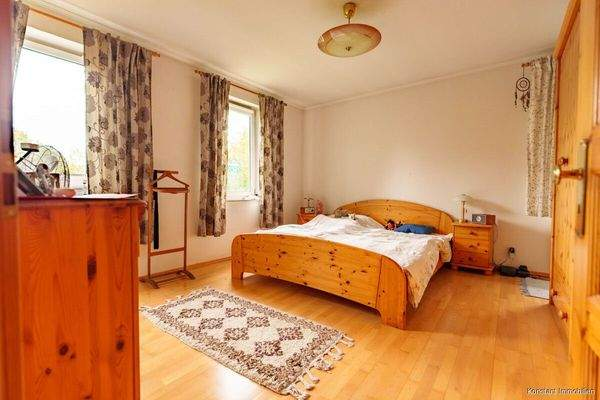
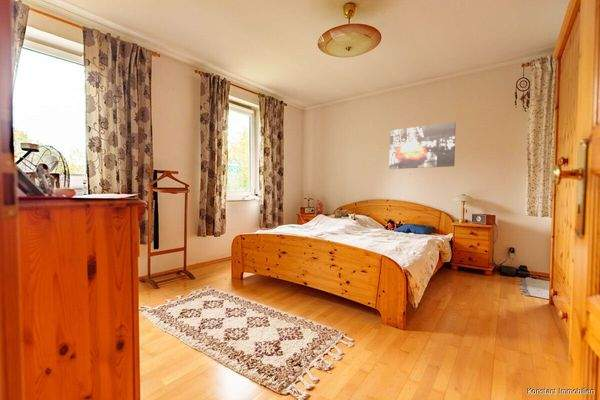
+ wall art [388,121,456,170]
